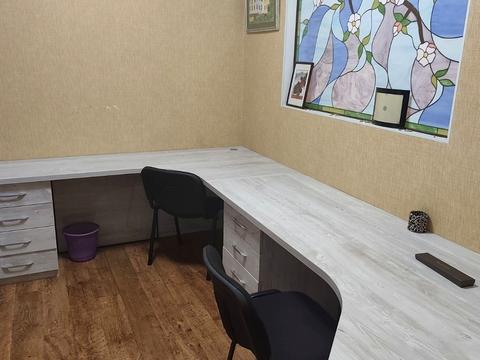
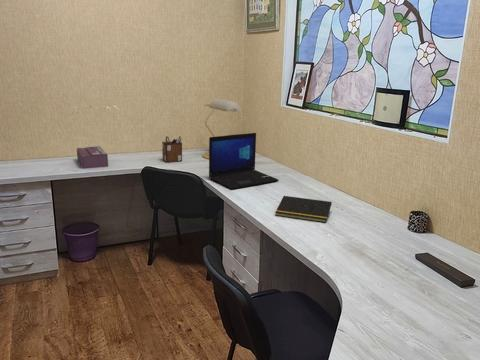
+ desk lamp [202,98,242,160]
+ laptop [208,132,280,190]
+ tissue box [76,145,109,170]
+ desk organizer [161,135,183,164]
+ notepad [274,195,333,224]
